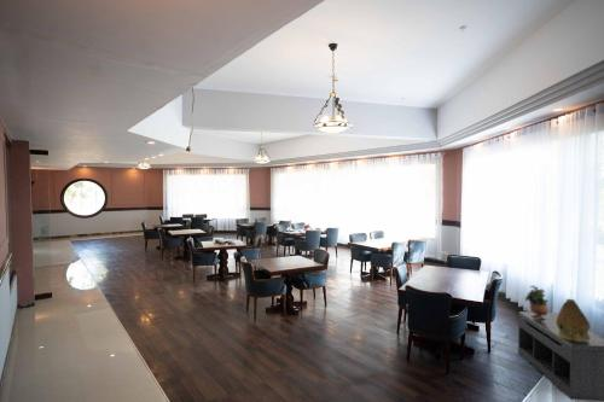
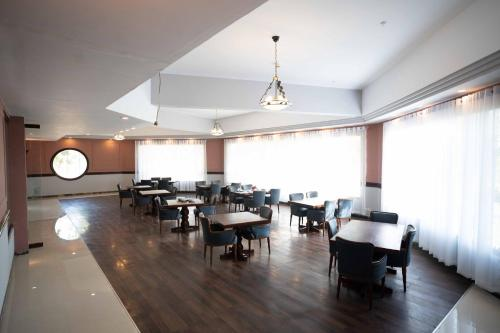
- potted plant [524,285,550,320]
- ceramic vessel [556,298,591,342]
- bench [517,310,604,402]
